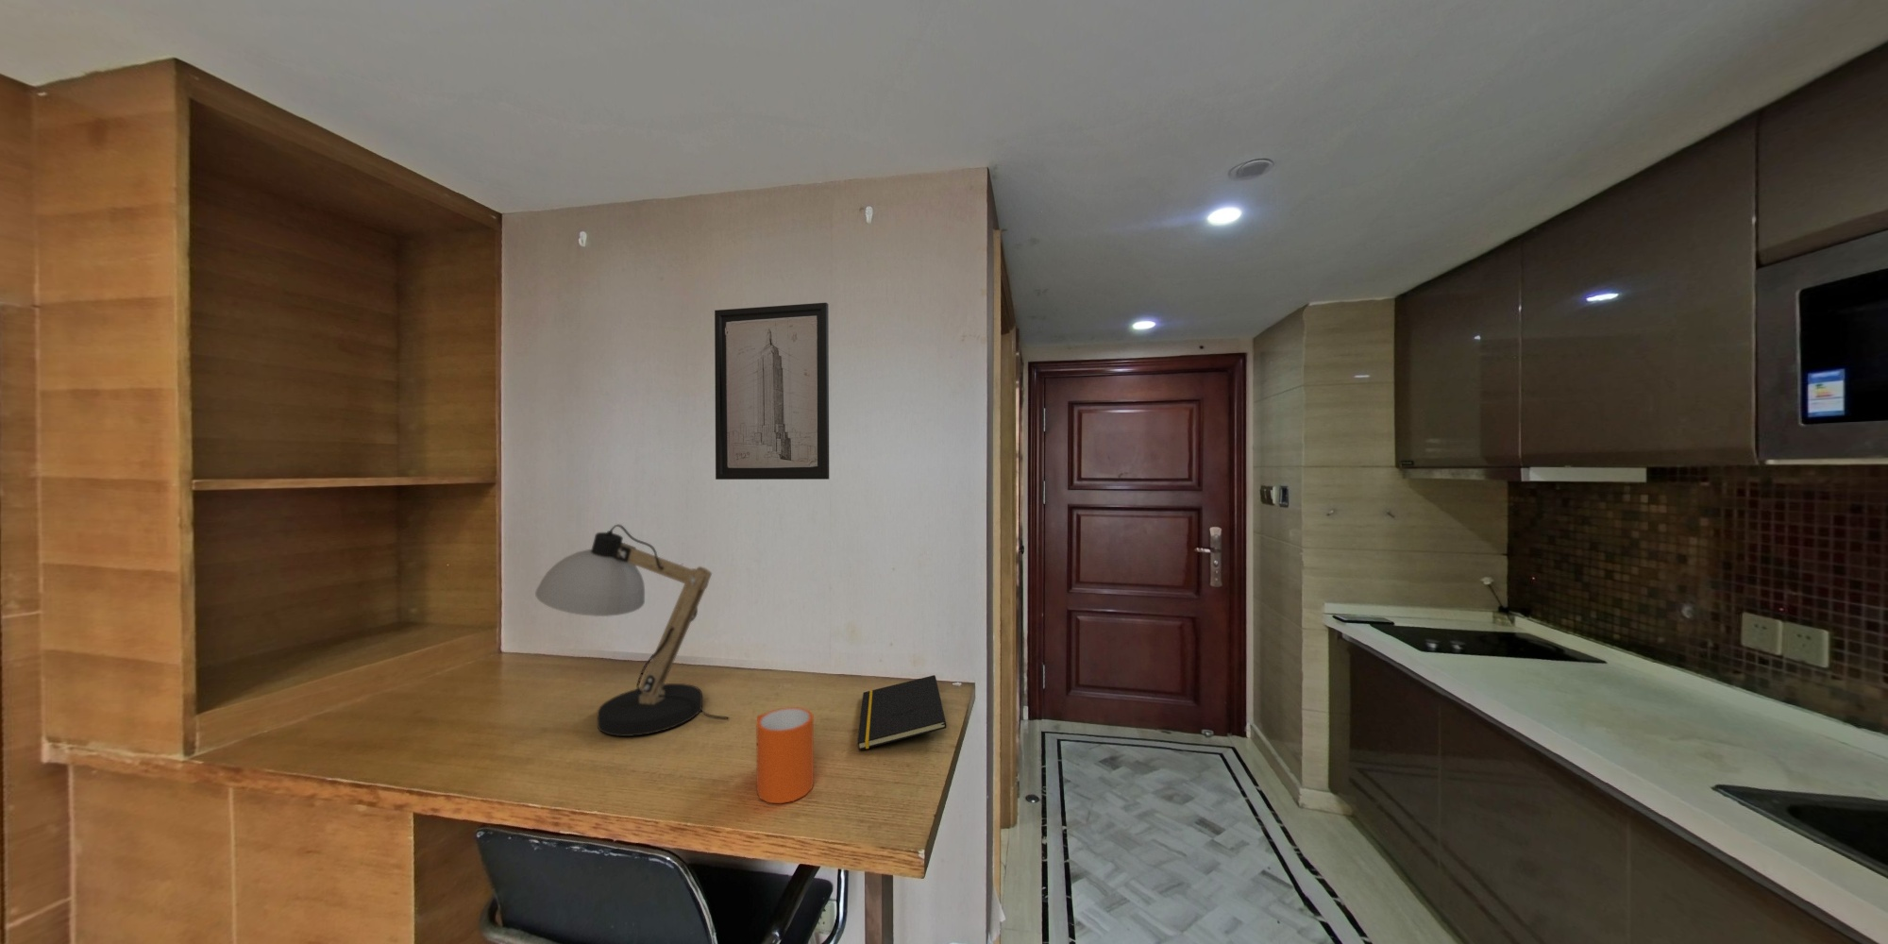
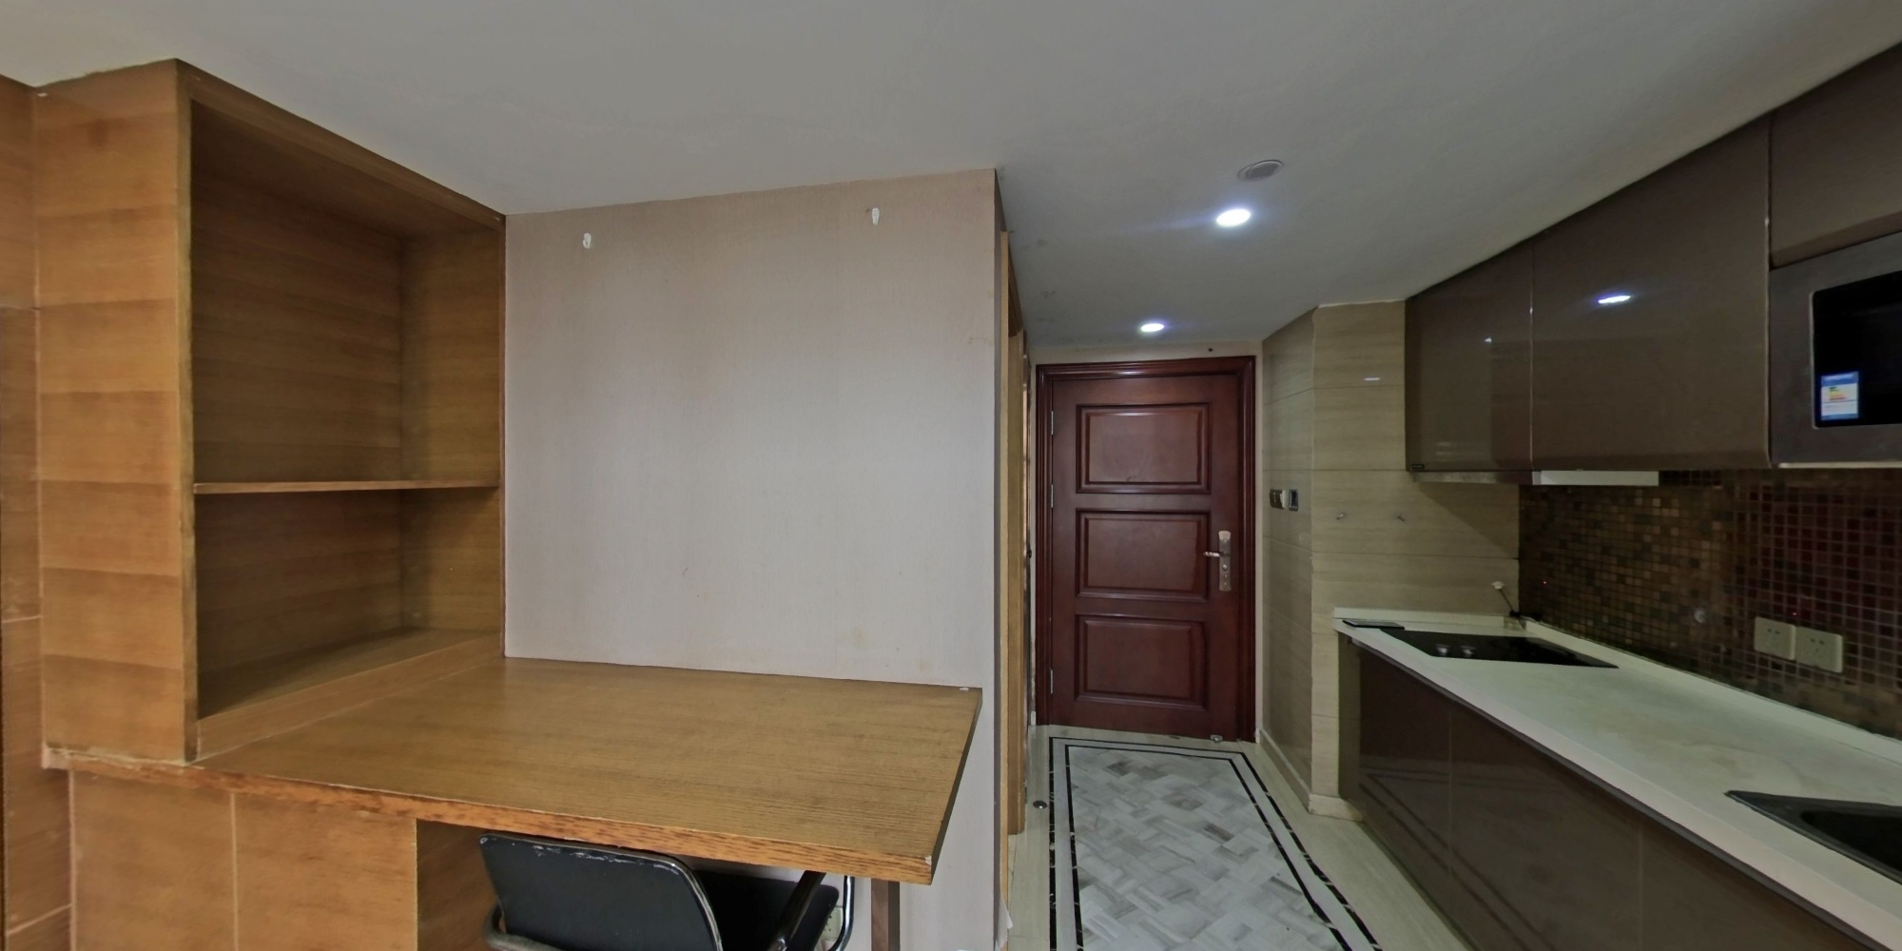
- wall art [714,302,830,480]
- notepad [856,674,948,751]
- mug [755,706,815,804]
- desk lamp [535,523,730,737]
